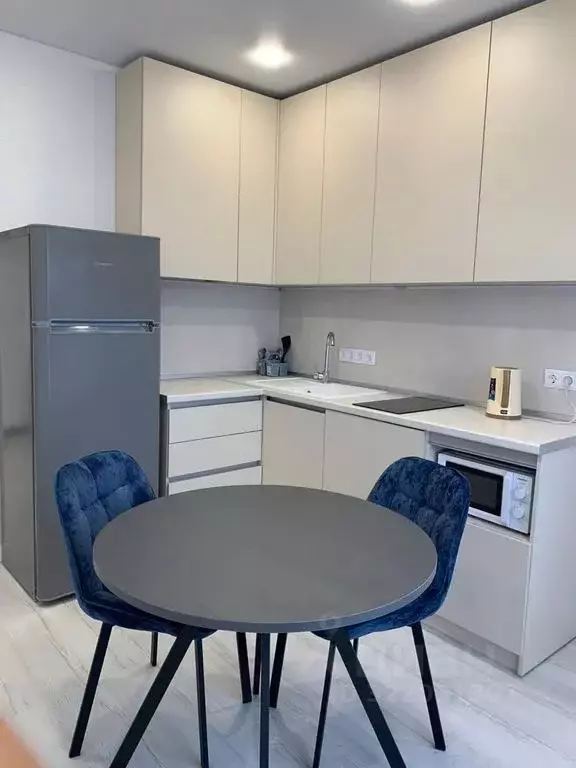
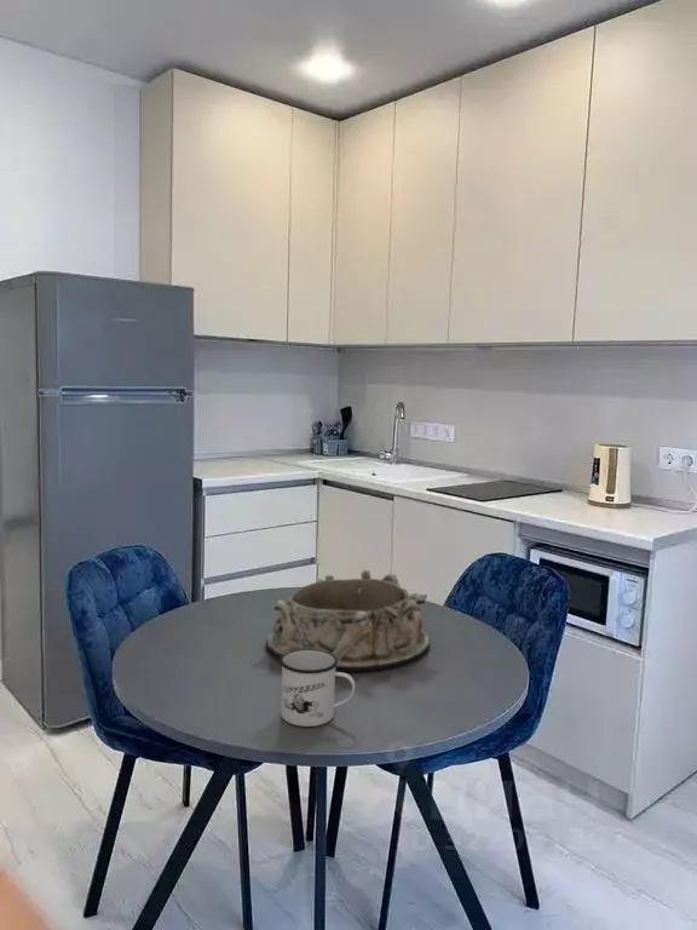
+ mug [278,649,357,728]
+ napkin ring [265,569,431,673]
